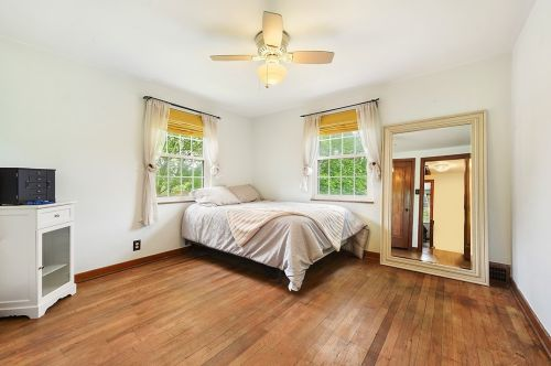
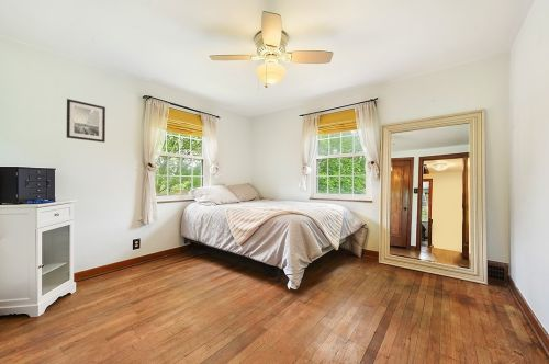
+ wall art [66,98,107,144]
